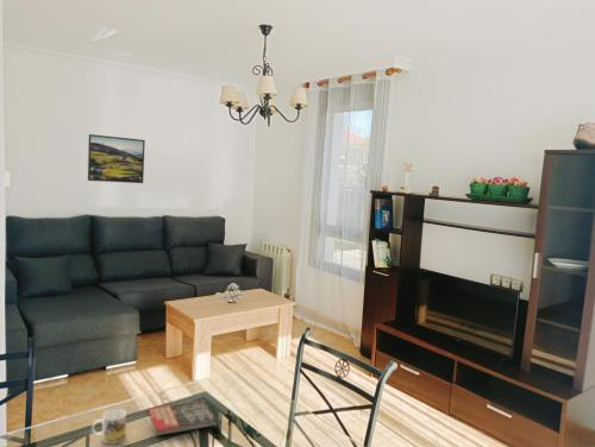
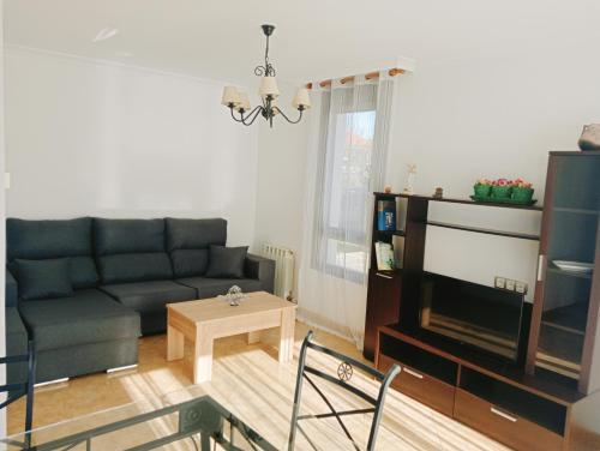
- mug [90,408,127,445]
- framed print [87,133,146,184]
- book [146,398,218,436]
